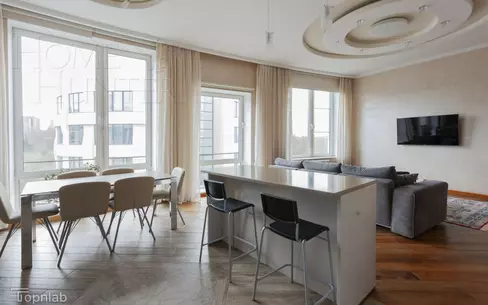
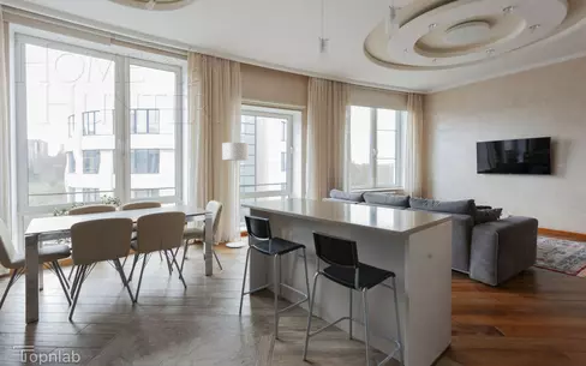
+ floor lamp [221,142,250,248]
